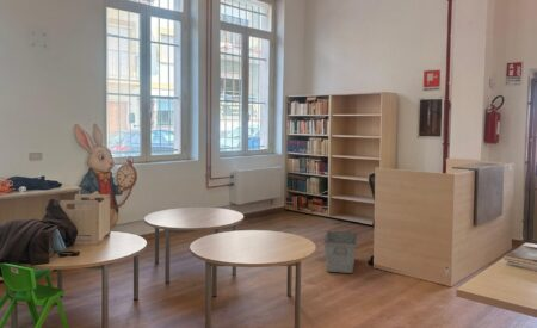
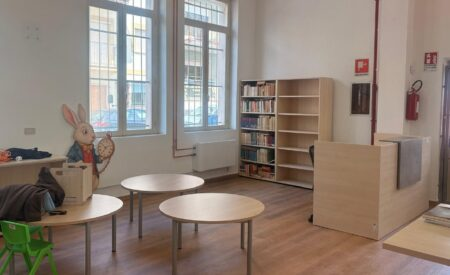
- storage bin [322,230,359,274]
